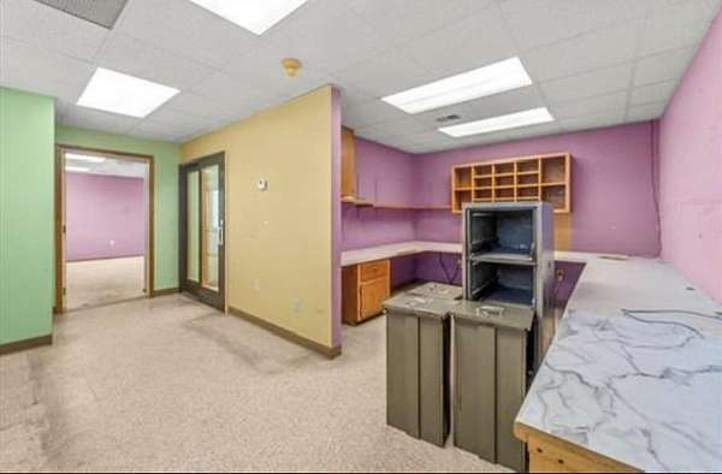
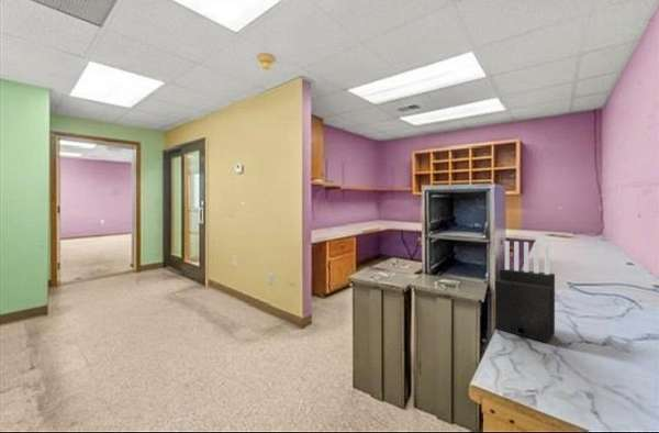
+ knife block [494,240,556,343]
